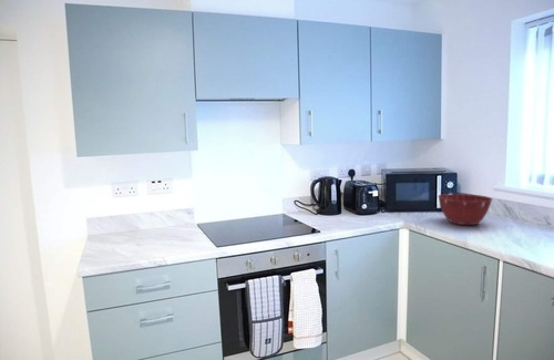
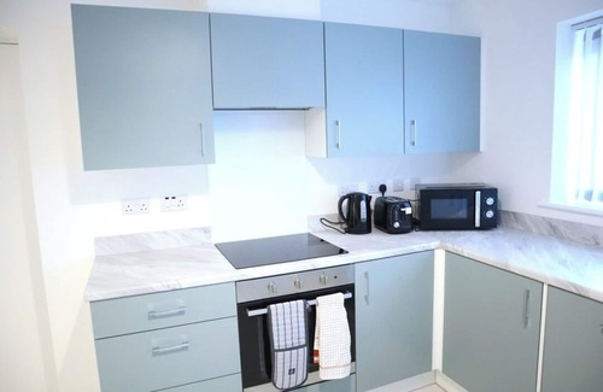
- mixing bowl [437,193,493,226]
